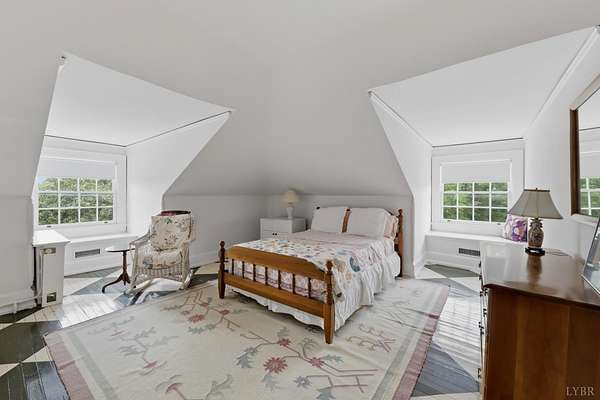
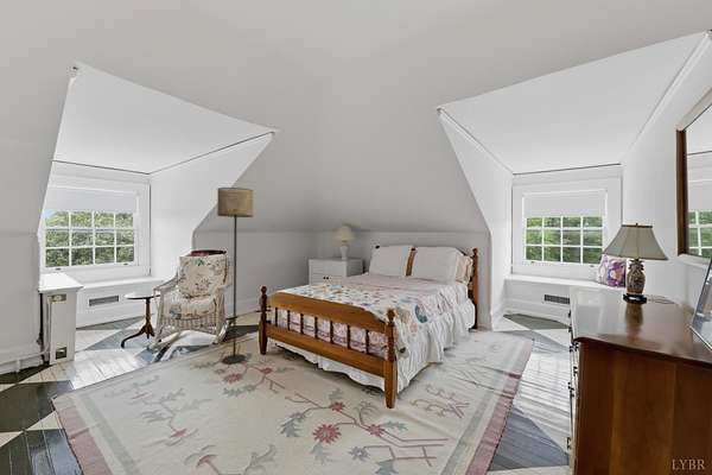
+ floor lamp [216,186,254,365]
